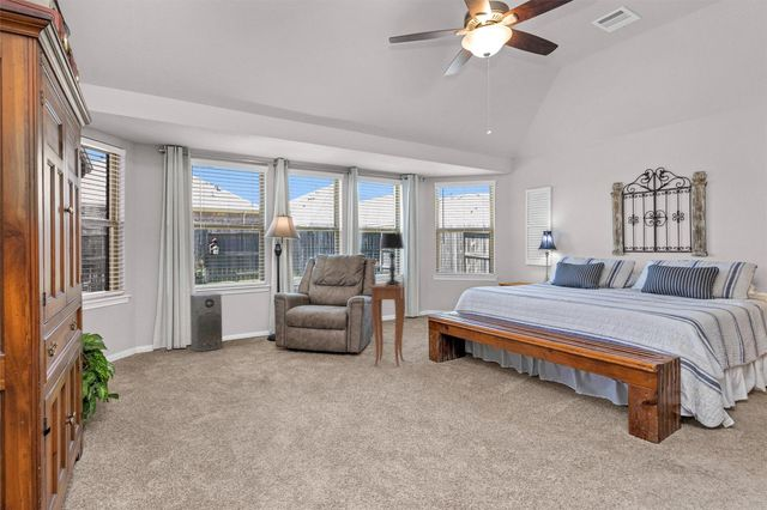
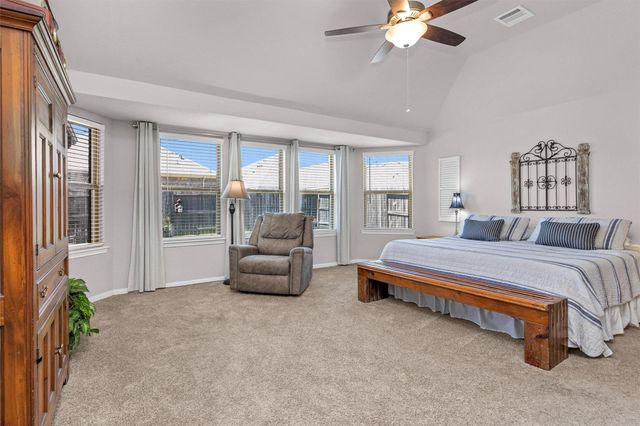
- air purifier [189,291,224,353]
- table lamp [379,232,406,286]
- side table [369,283,406,368]
